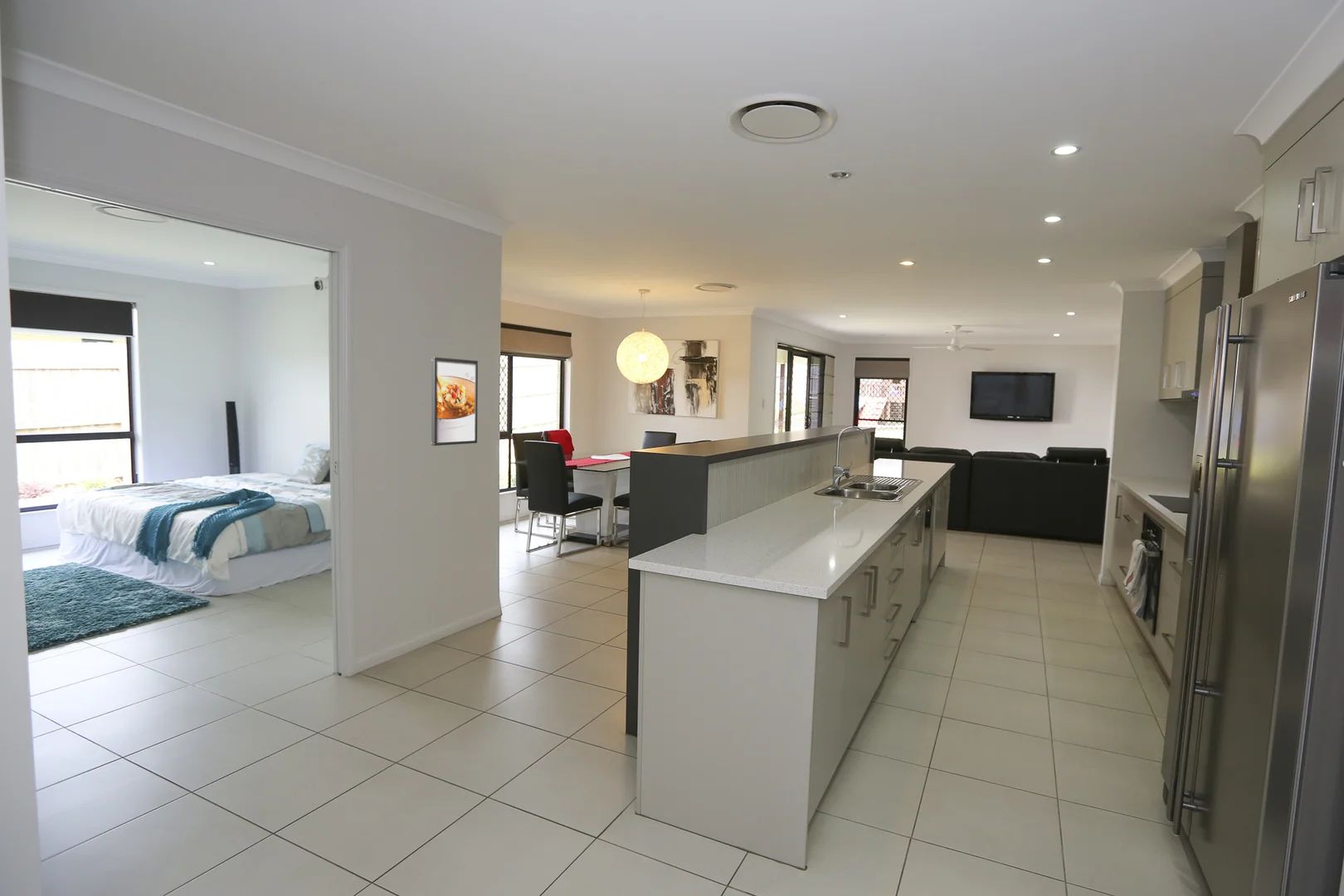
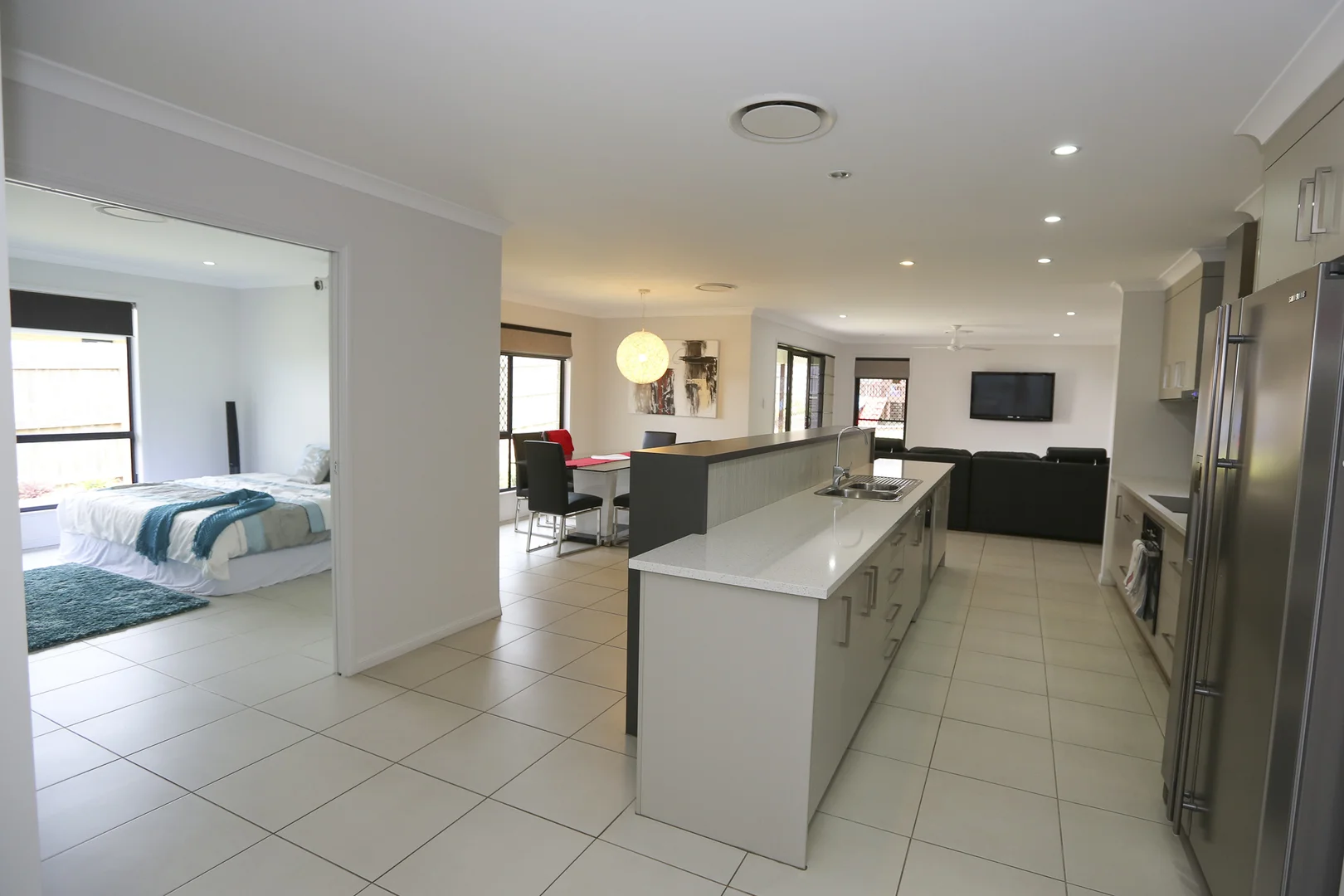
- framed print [431,356,479,446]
